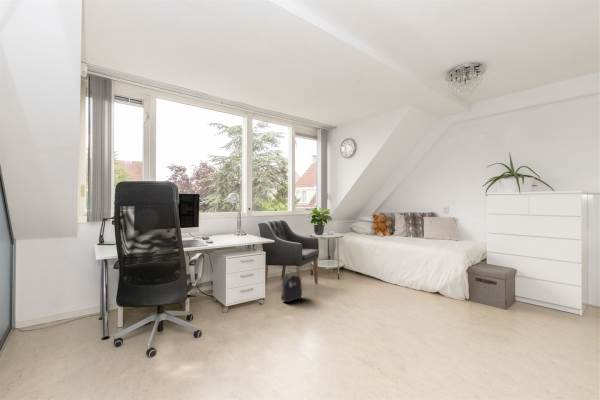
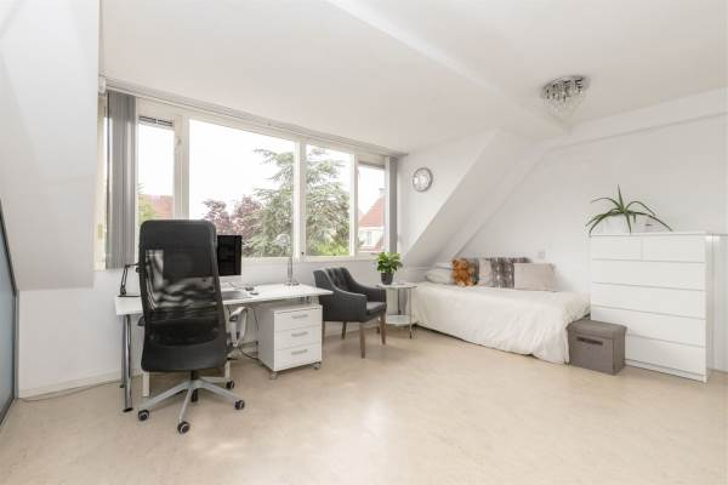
- backpack [280,270,303,303]
